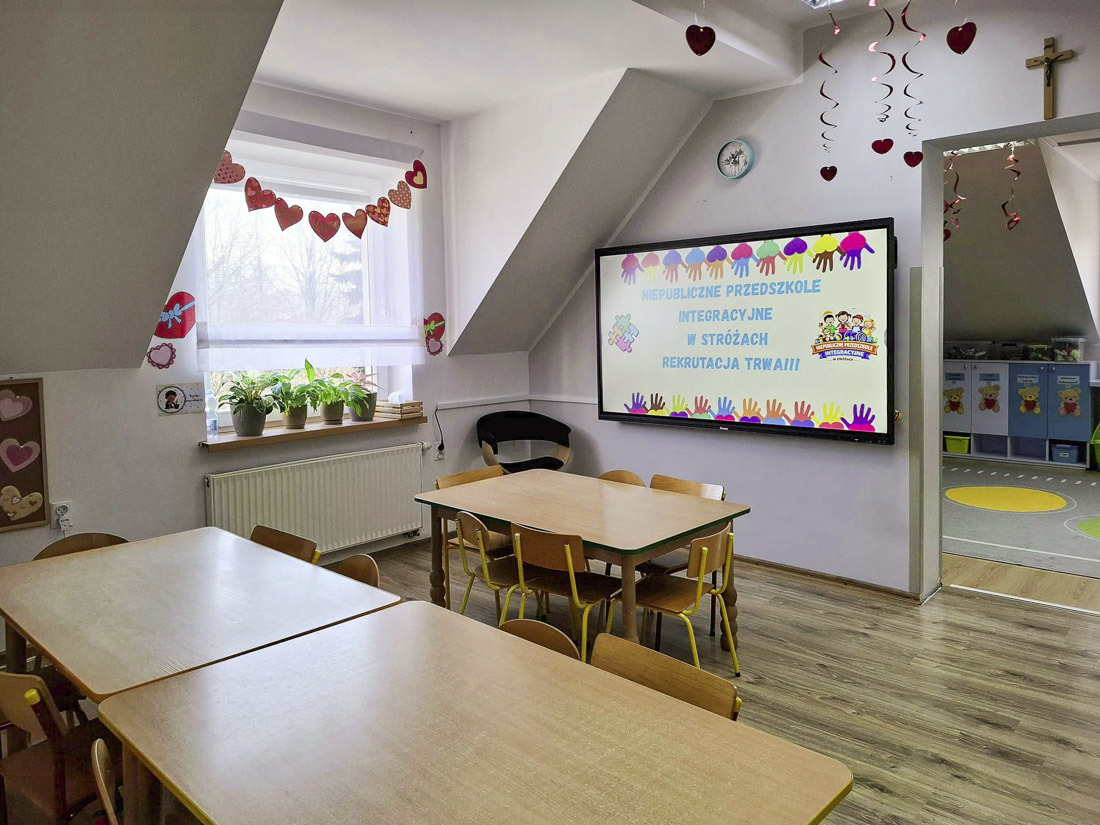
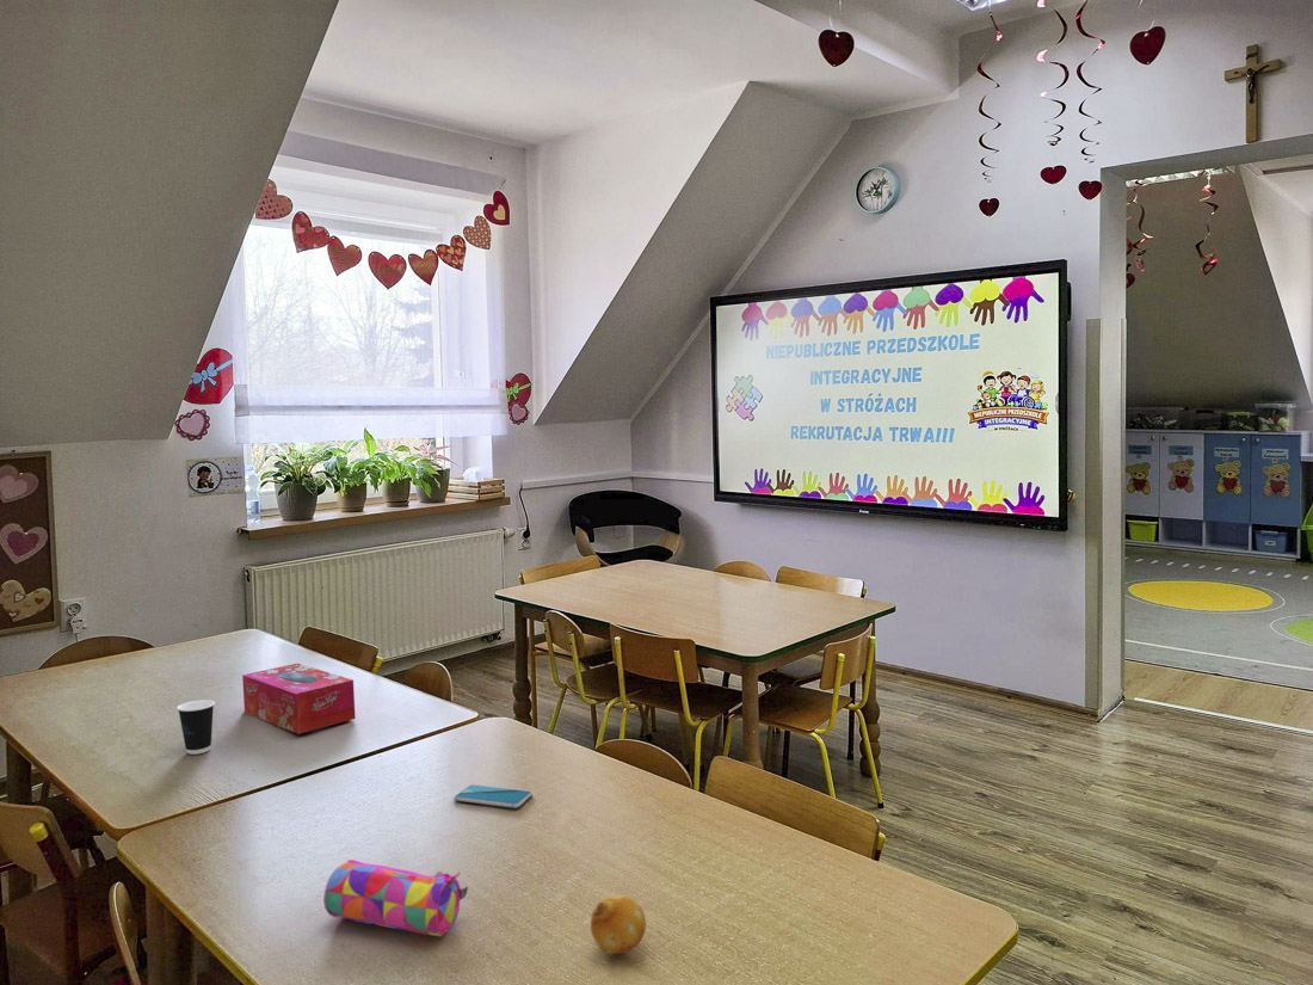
+ dixie cup [175,698,216,756]
+ tissue box [241,663,357,735]
+ fruit [590,894,647,955]
+ pencil case [322,858,469,937]
+ smartphone [452,783,534,809]
